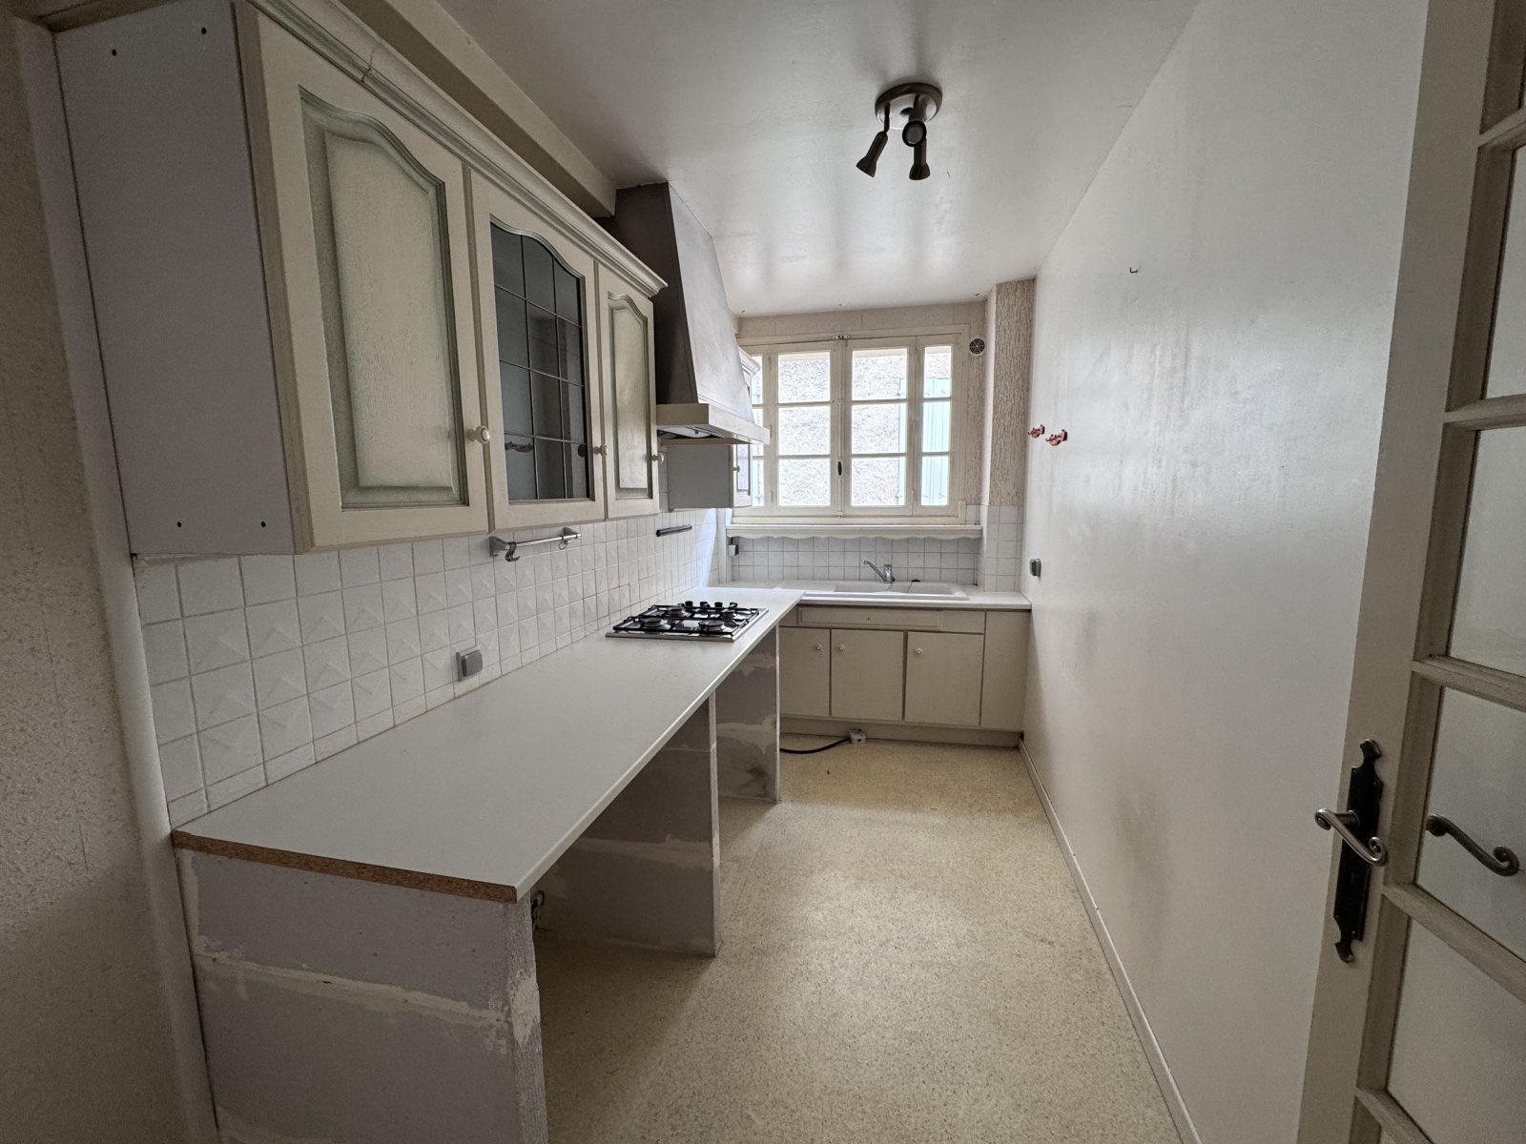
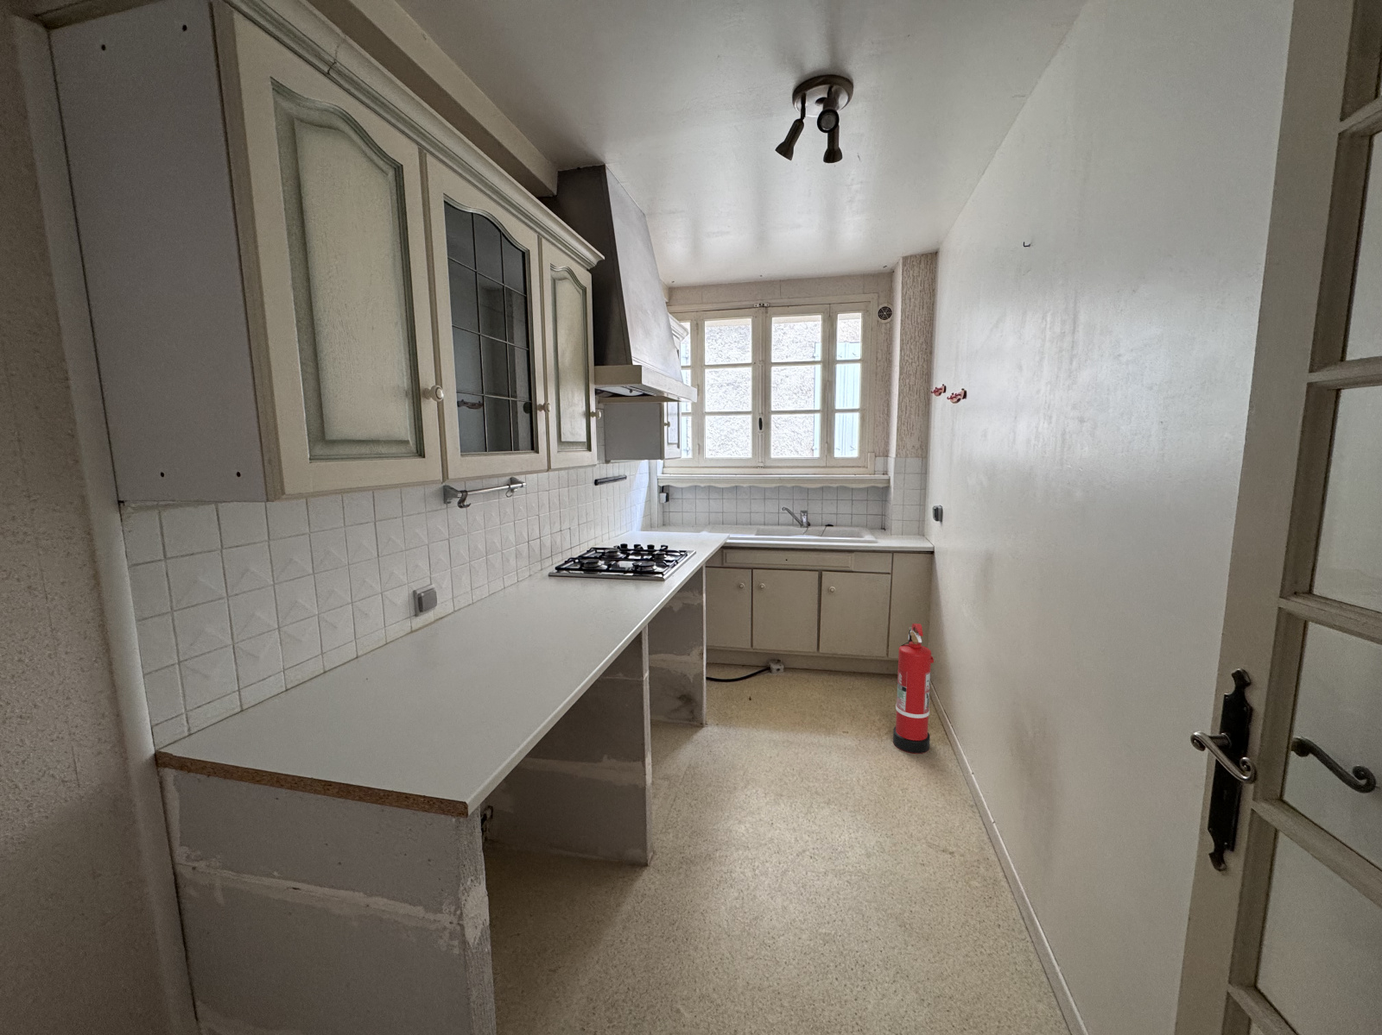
+ fire extinguisher [892,623,935,755]
